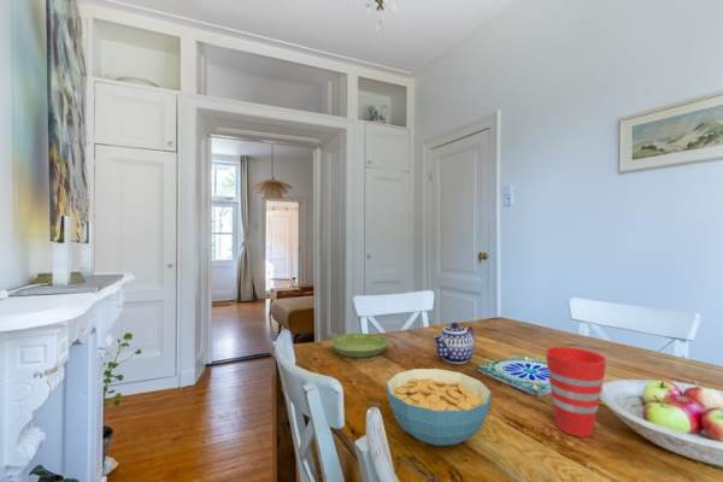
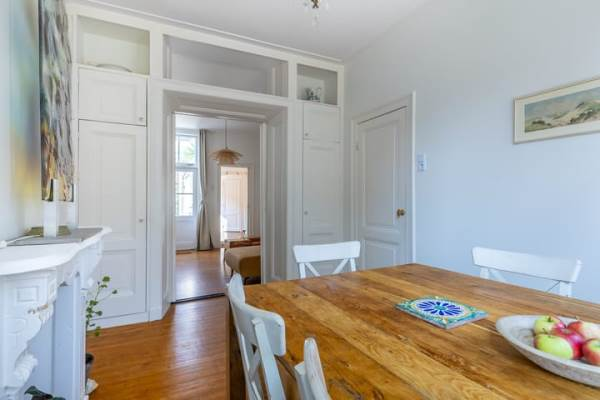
- teapot [431,322,477,365]
- cereal bowl [384,368,493,447]
- saucer [329,333,390,358]
- cup [545,346,607,439]
